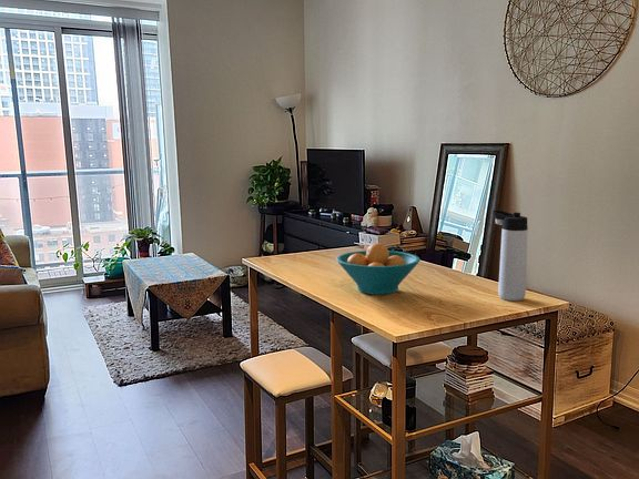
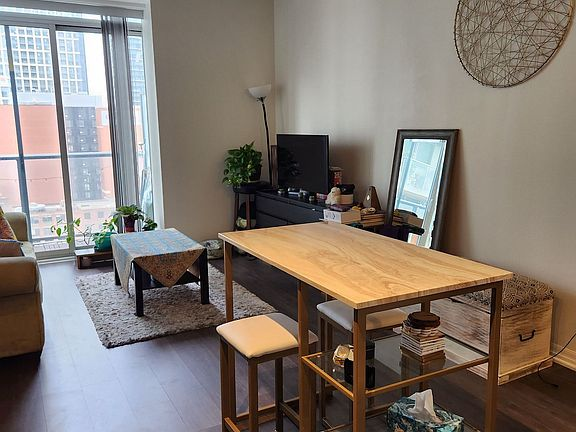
- thermos bottle [491,210,529,302]
- fruit bowl [335,242,420,296]
